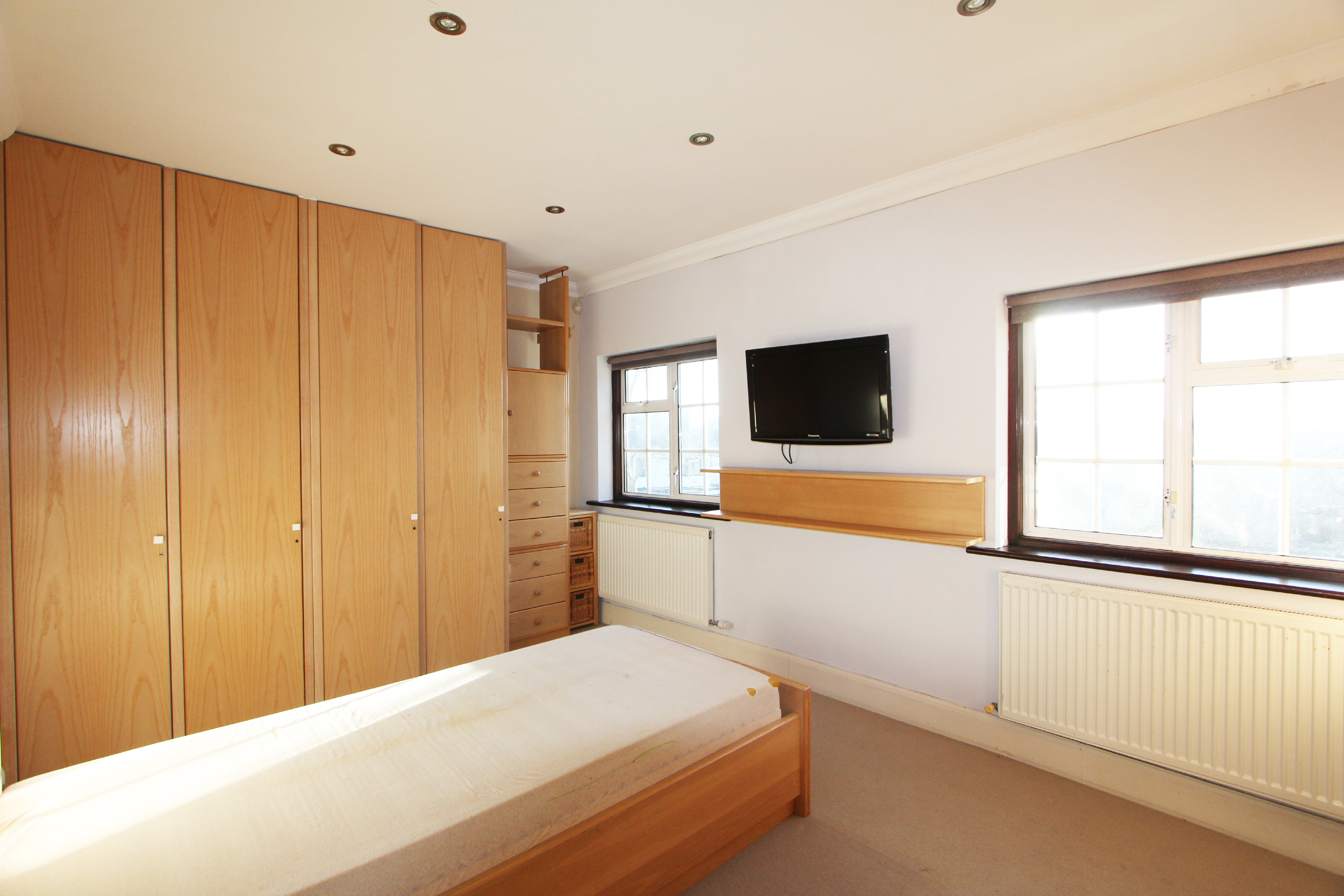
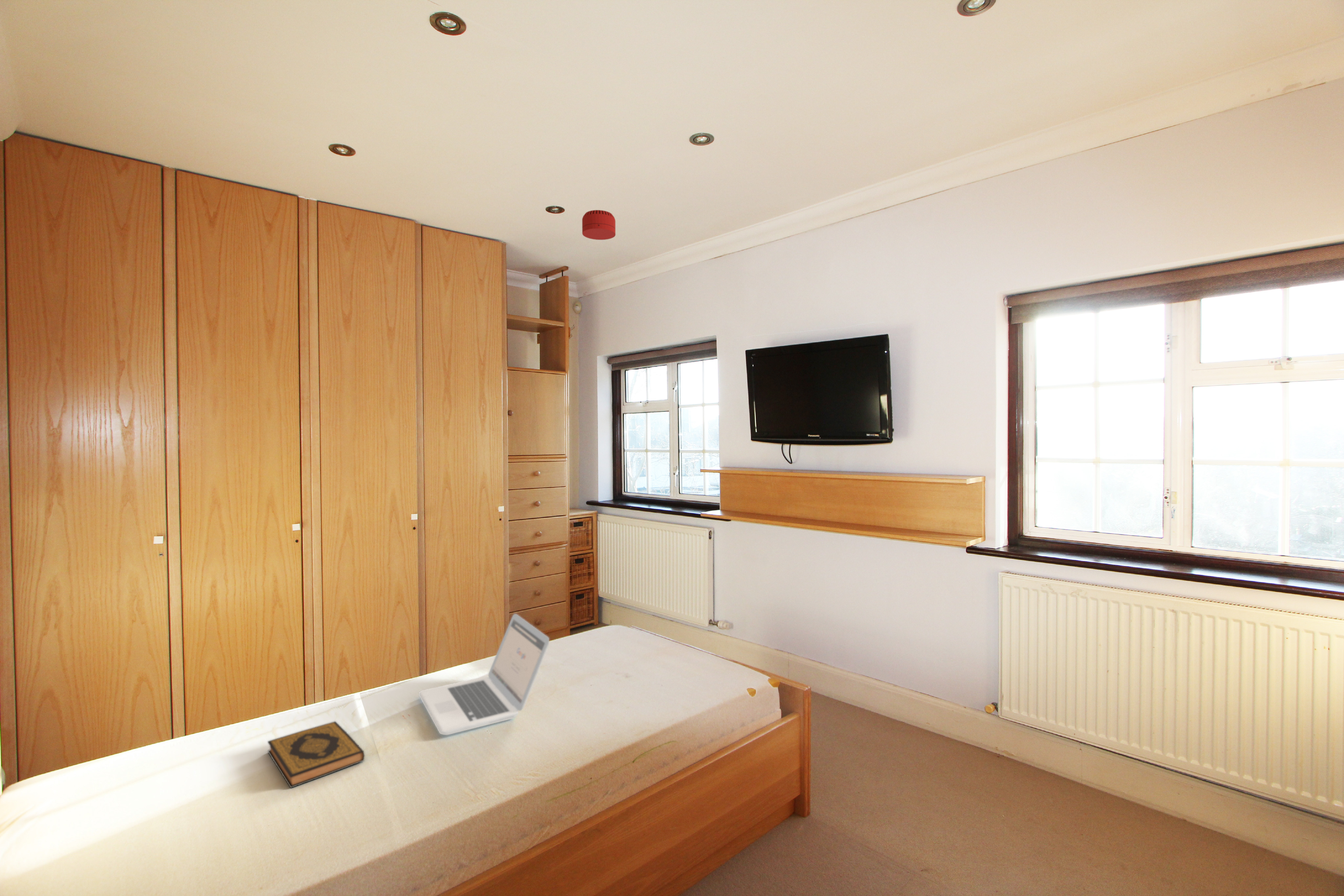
+ laptop [418,614,550,735]
+ hardback book [267,721,365,788]
+ smoke detector [582,210,616,240]
